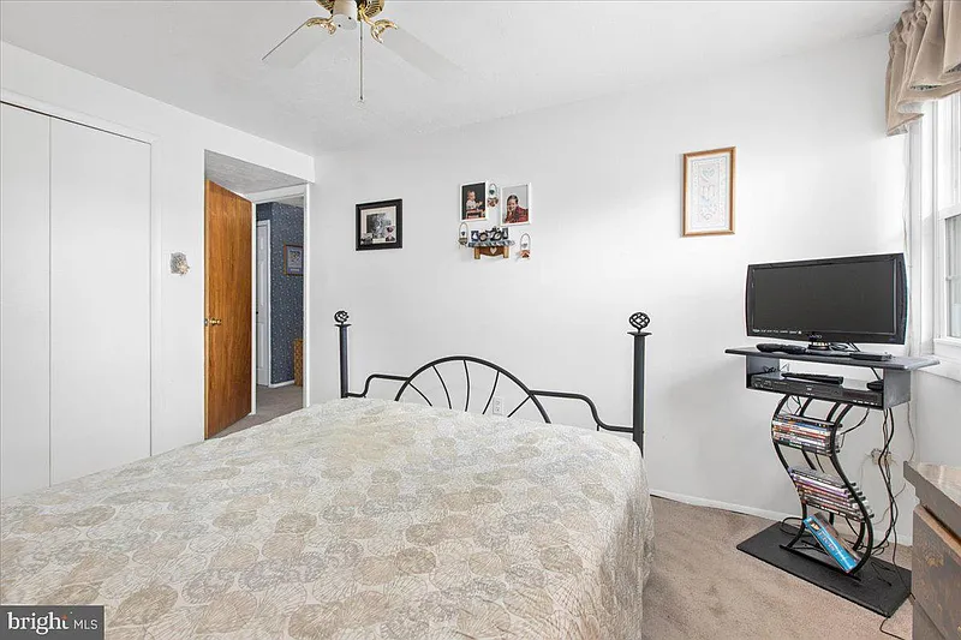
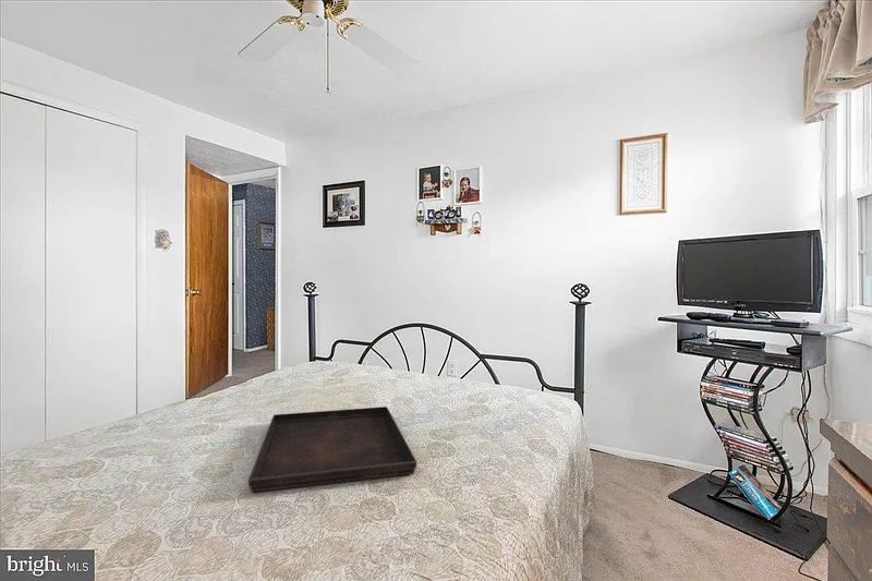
+ serving tray [247,406,417,494]
